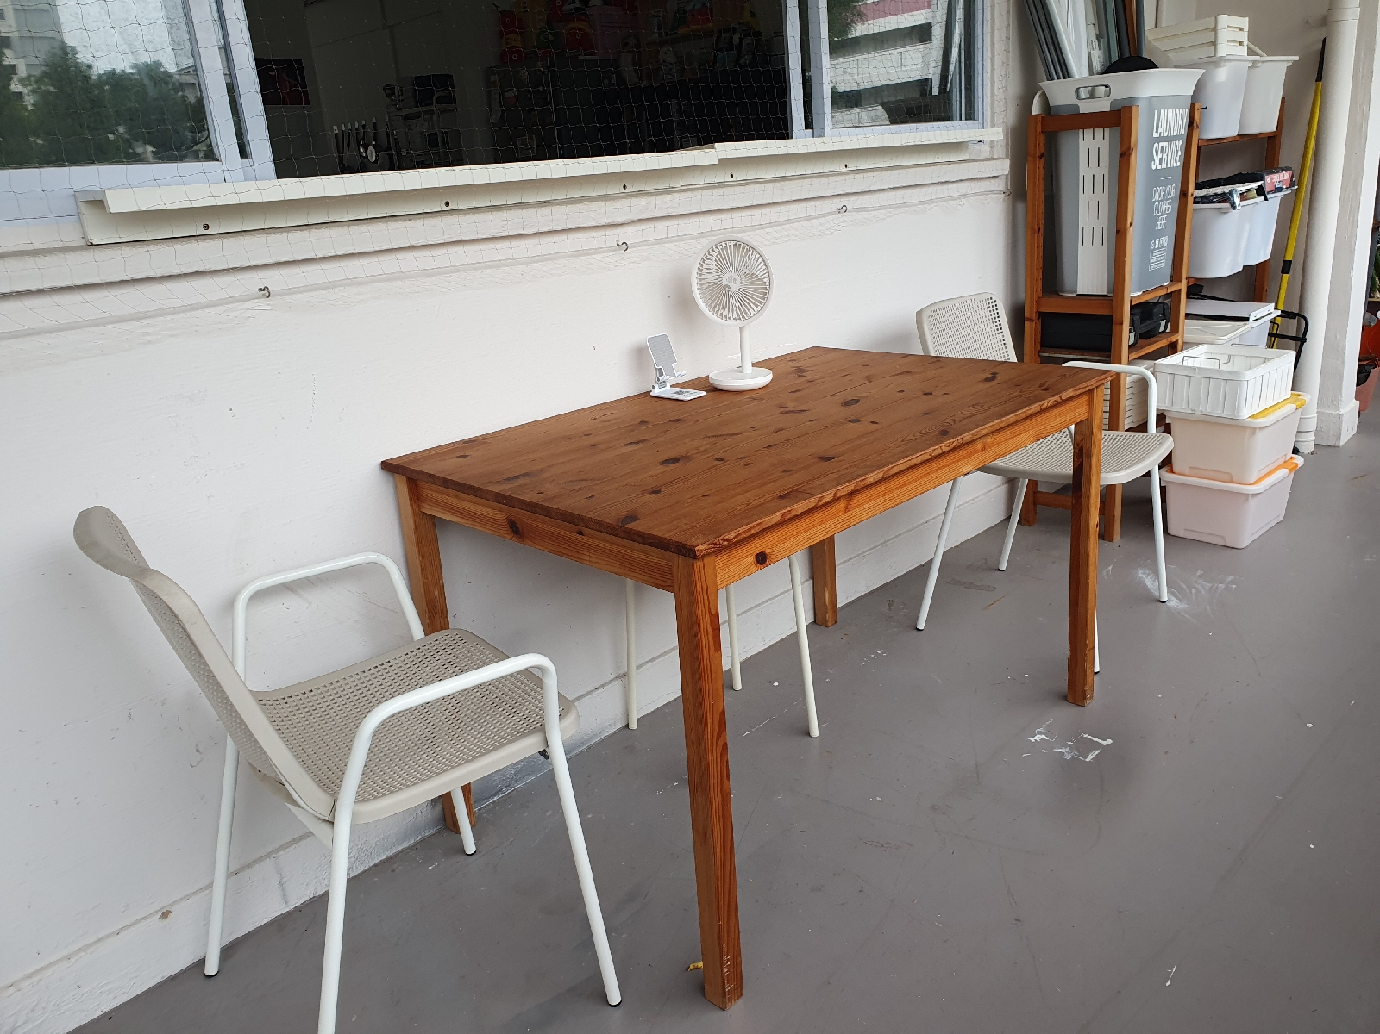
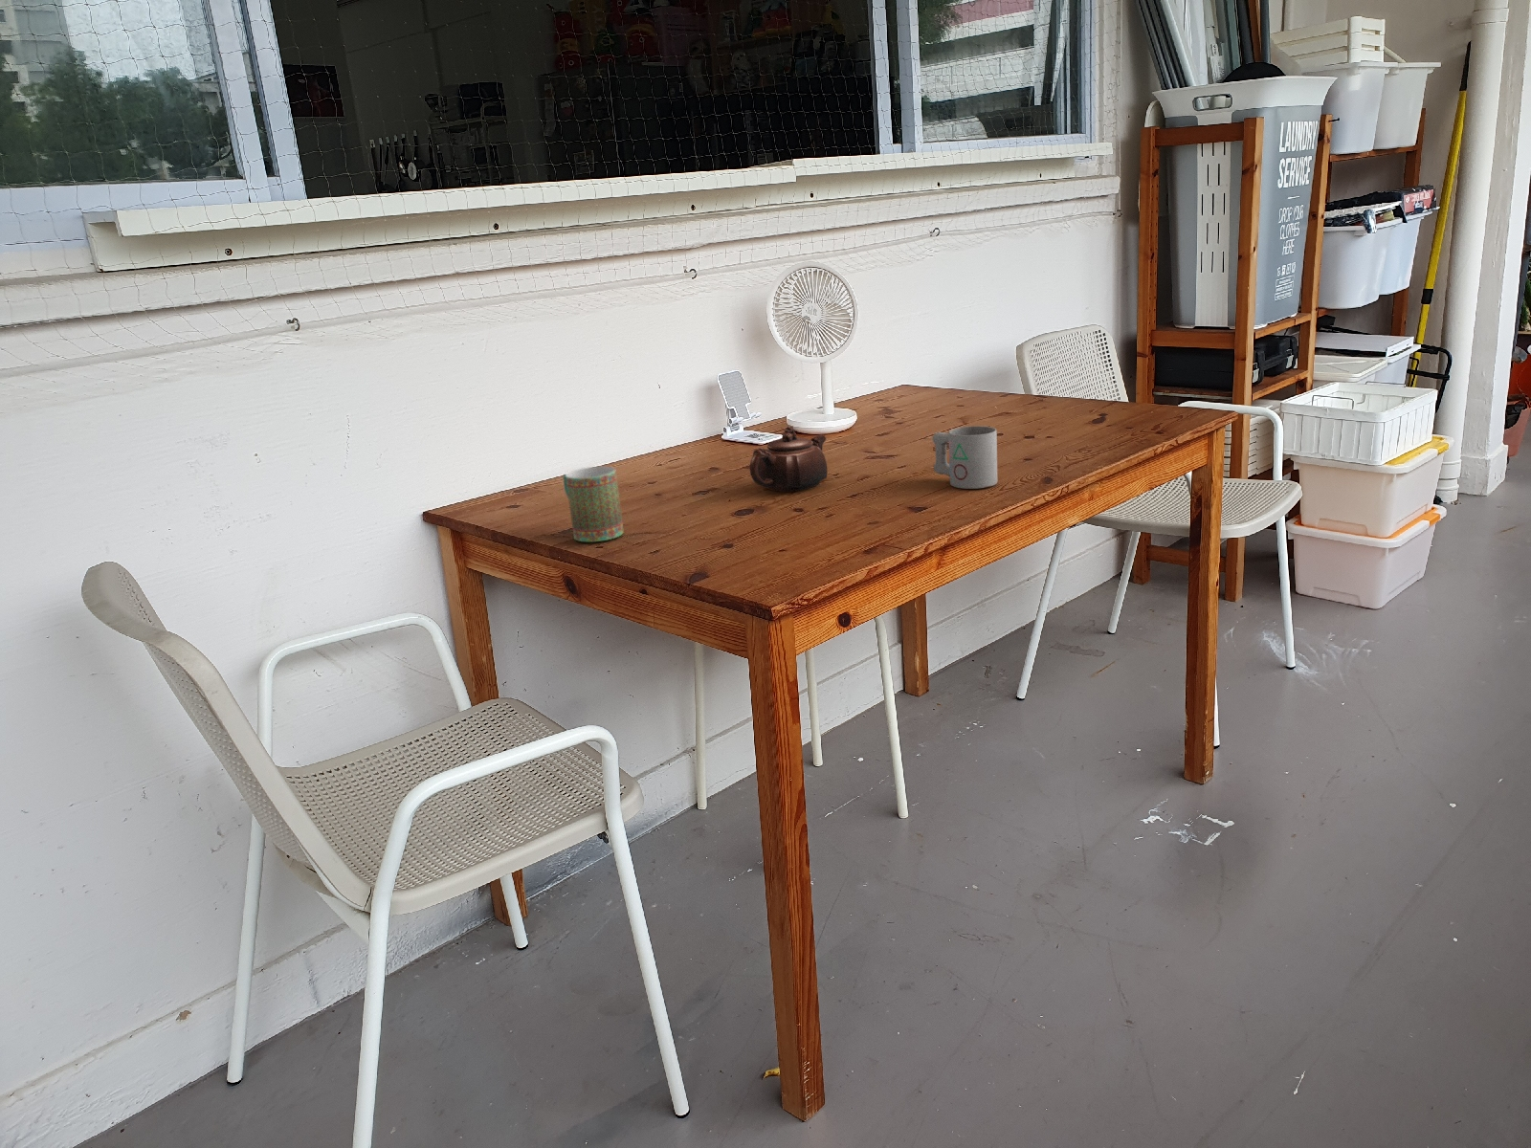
+ mug [563,465,624,543]
+ teapot [750,424,828,493]
+ mug [932,424,998,490]
